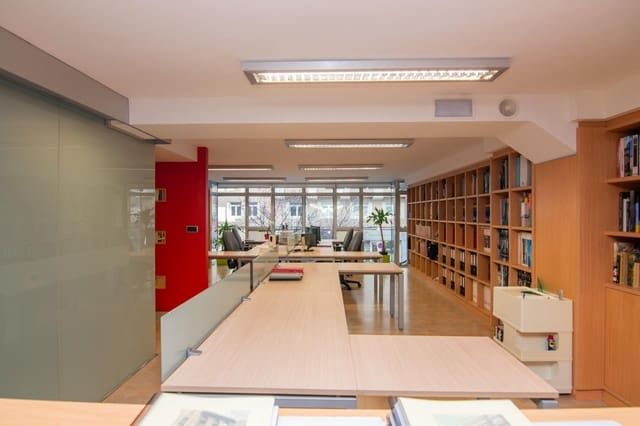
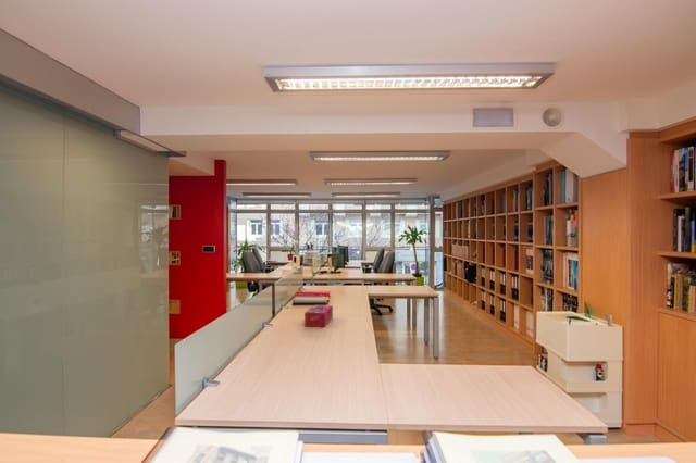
+ tissue box [303,304,334,328]
